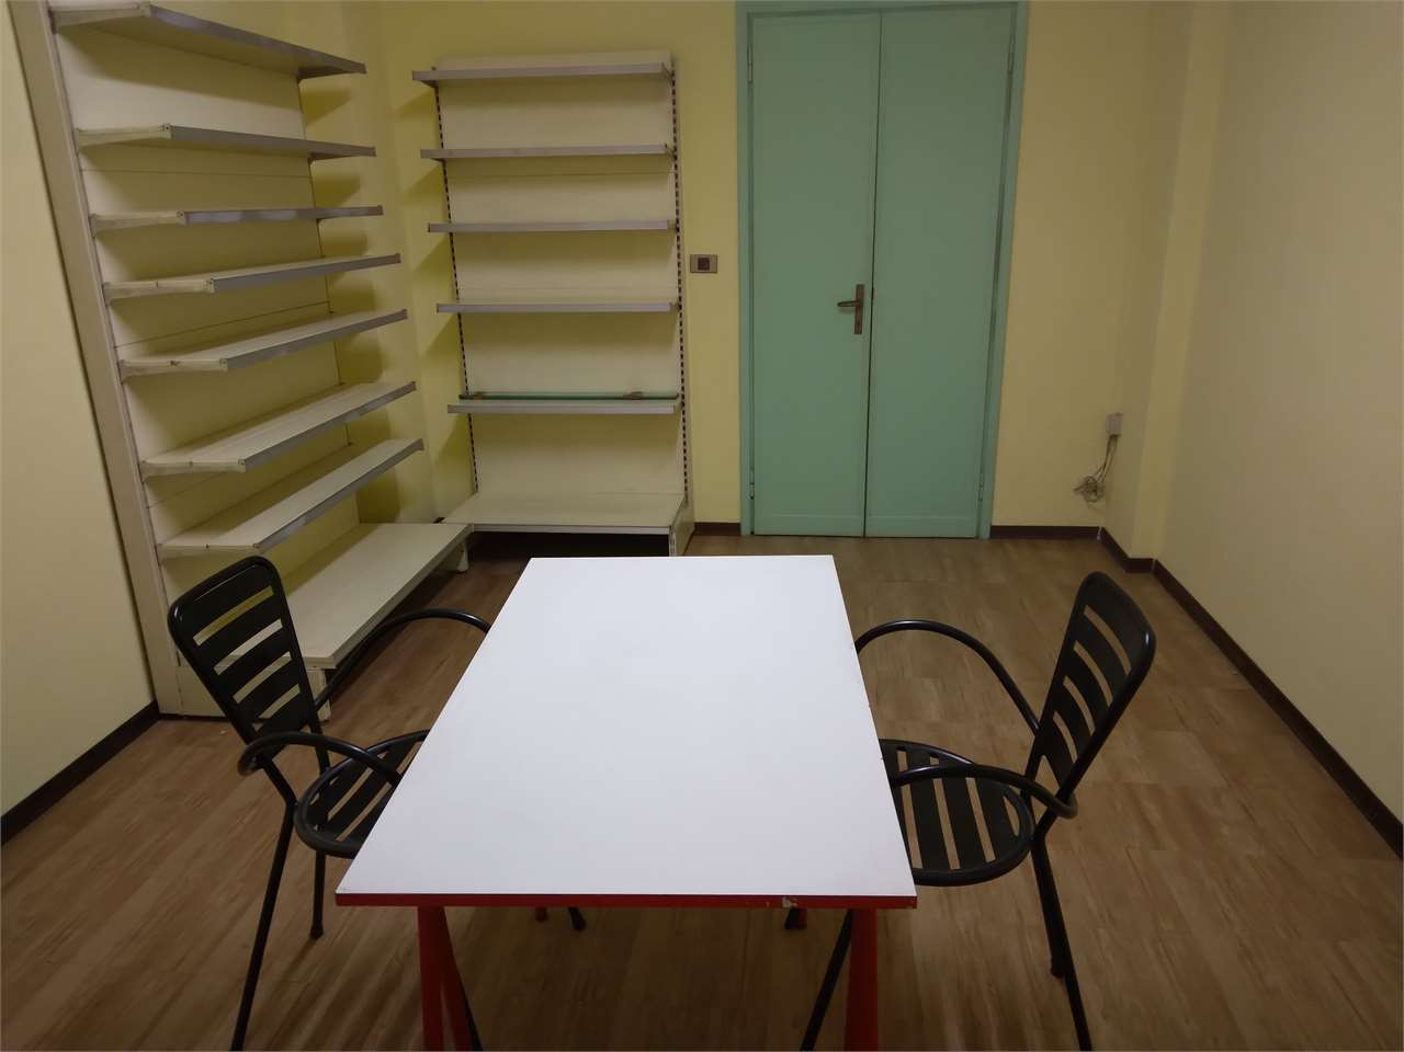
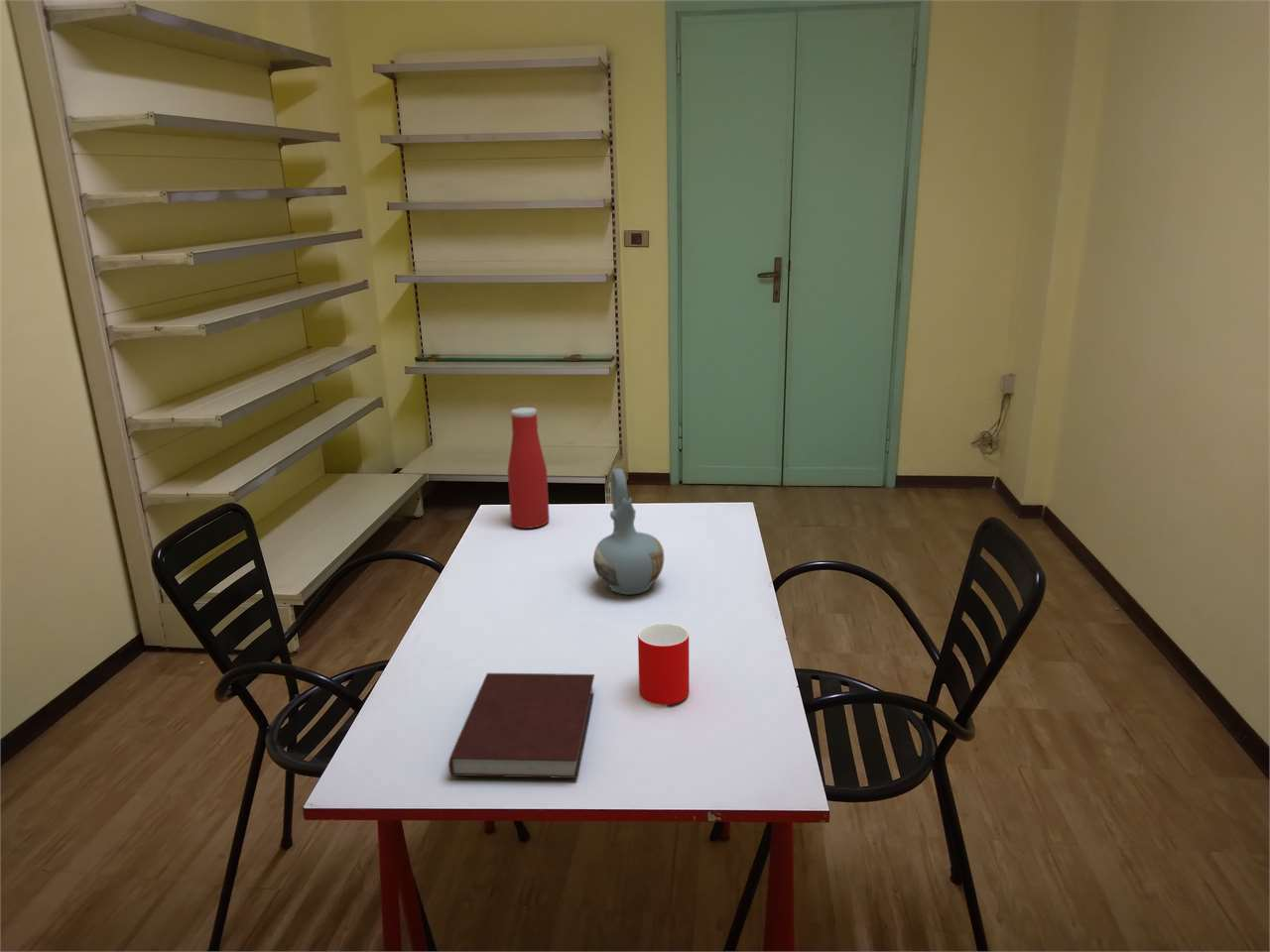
+ cup [637,622,691,706]
+ notebook [447,672,595,779]
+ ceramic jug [592,467,665,596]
+ bottle [507,407,551,530]
